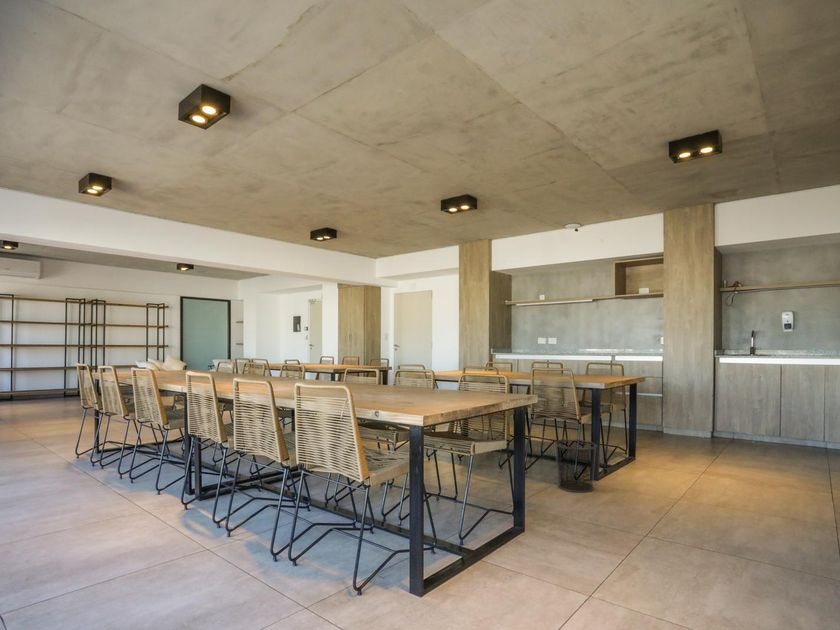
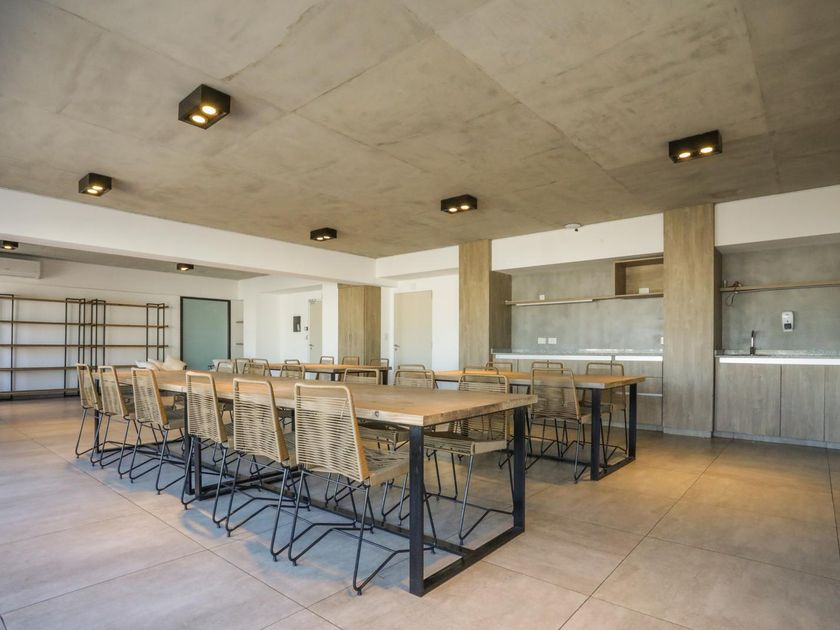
- waste bin [553,438,598,494]
